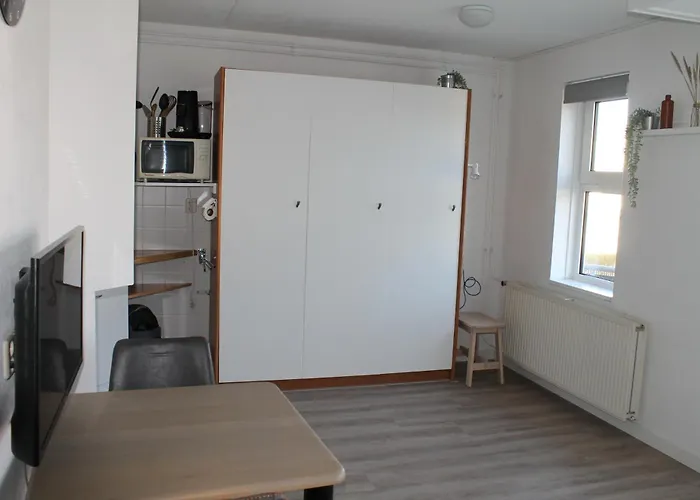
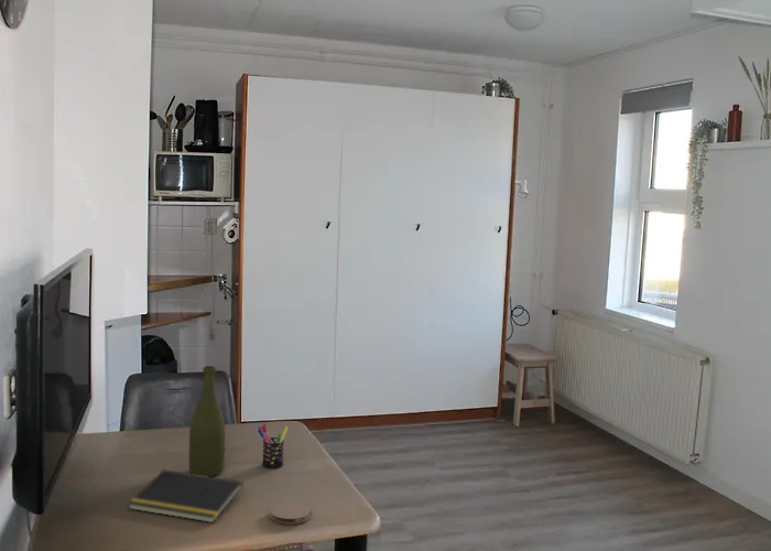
+ notepad [127,468,243,523]
+ coaster [269,501,312,526]
+ bottle [188,365,227,477]
+ pen holder [257,423,290,469]
